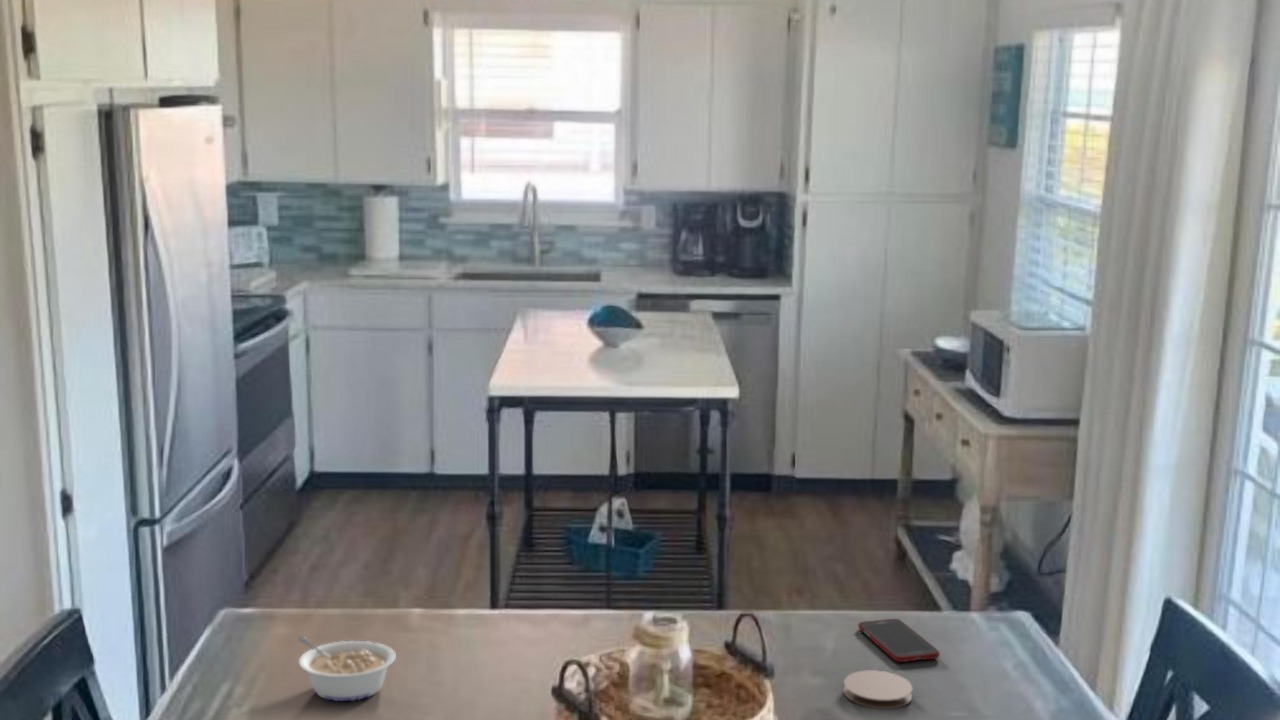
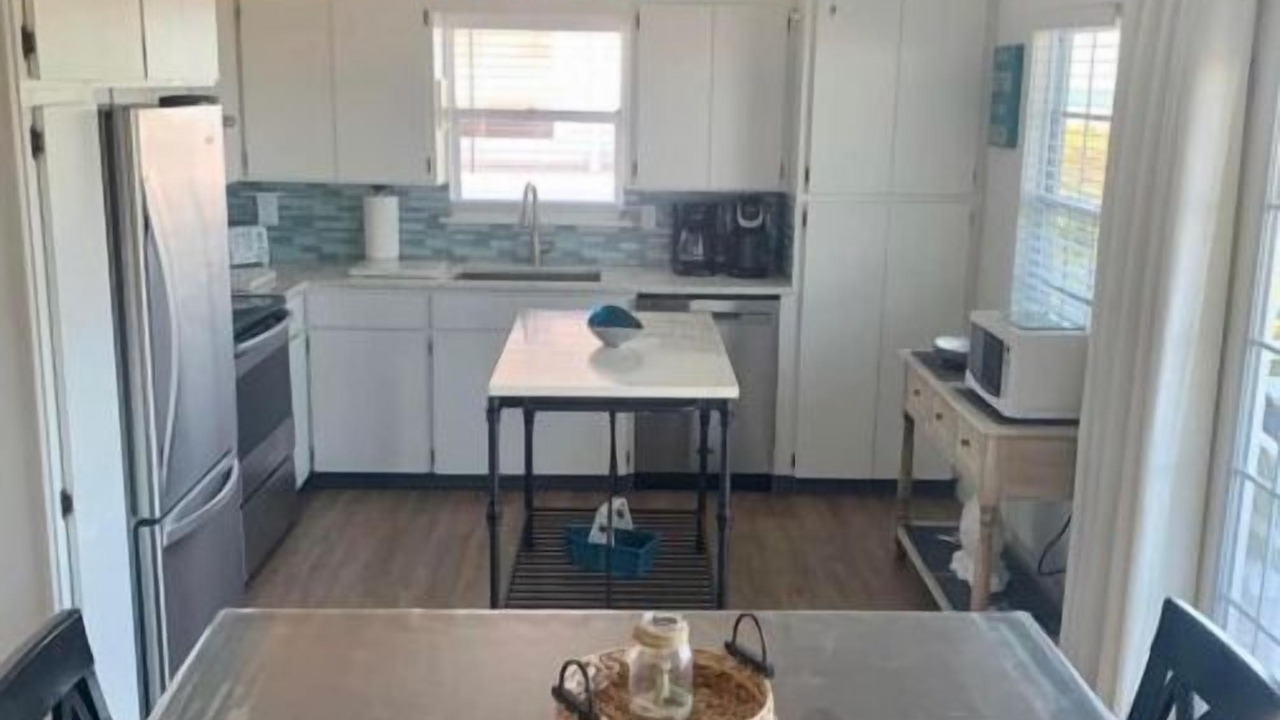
- cell phone [857,618,941,663]
- legume [296,635,397,702]
- coaster [843,669,914,710]
